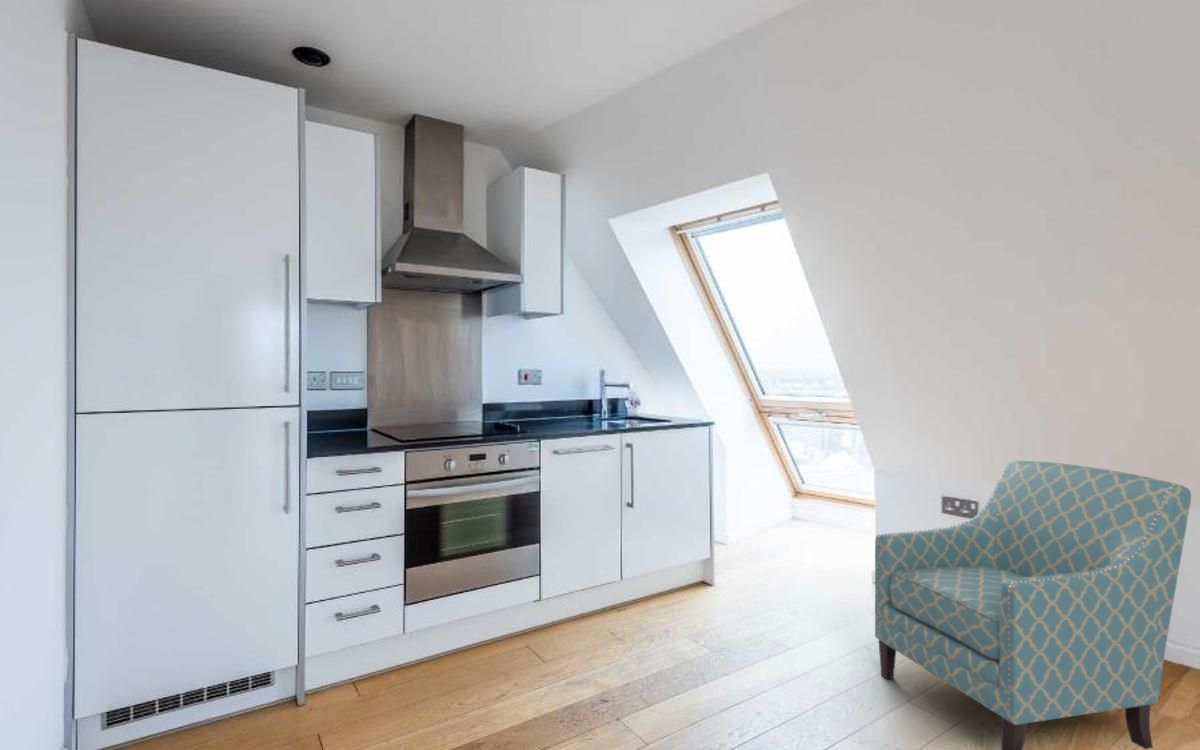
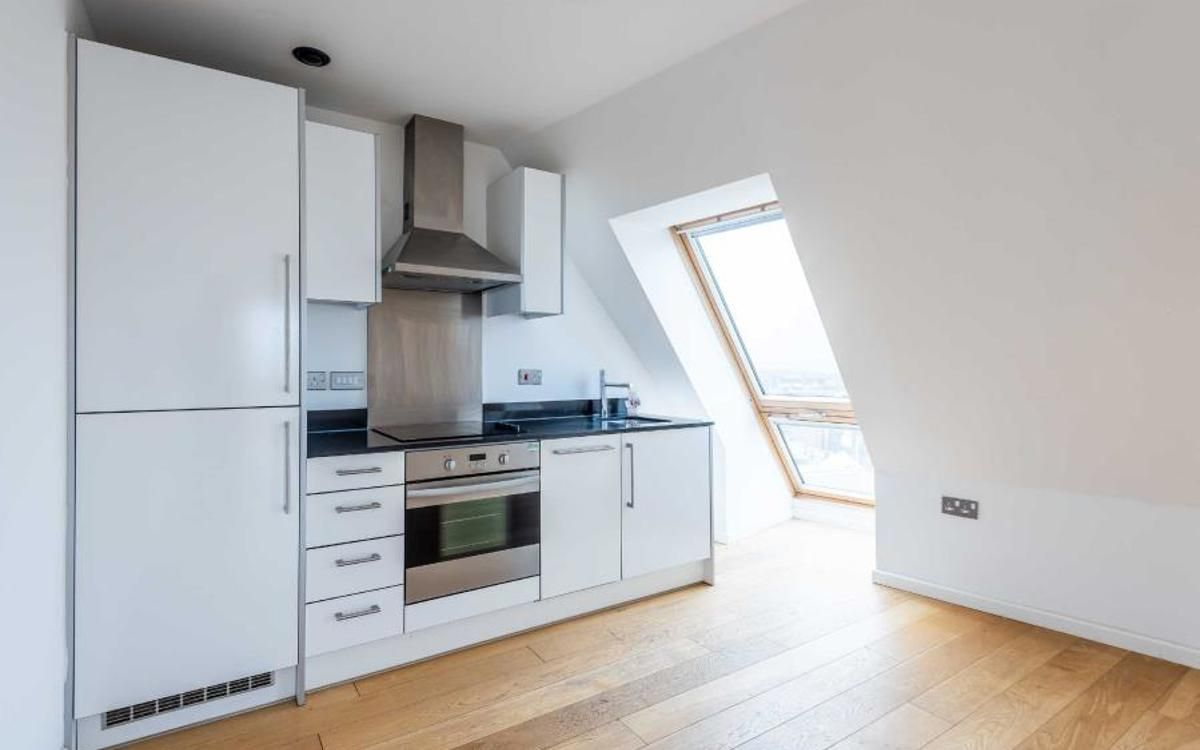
- chair [874,460,1192,750]
